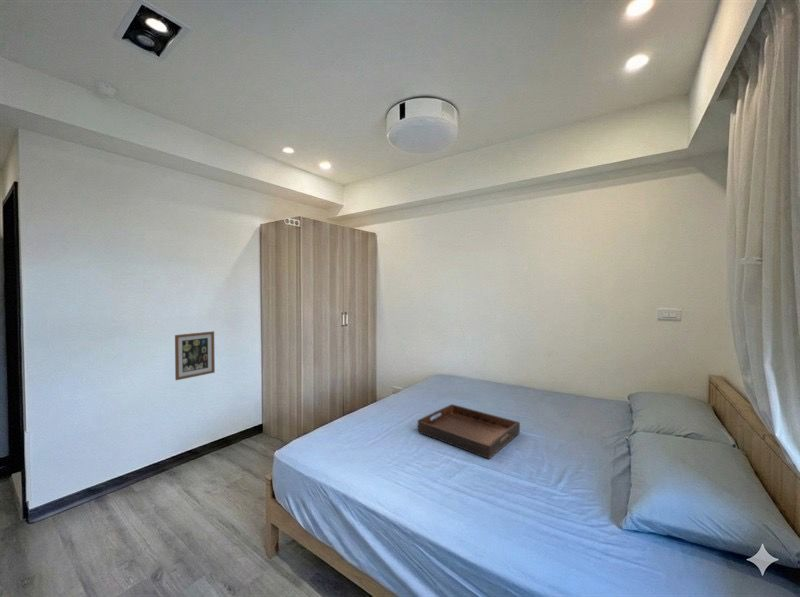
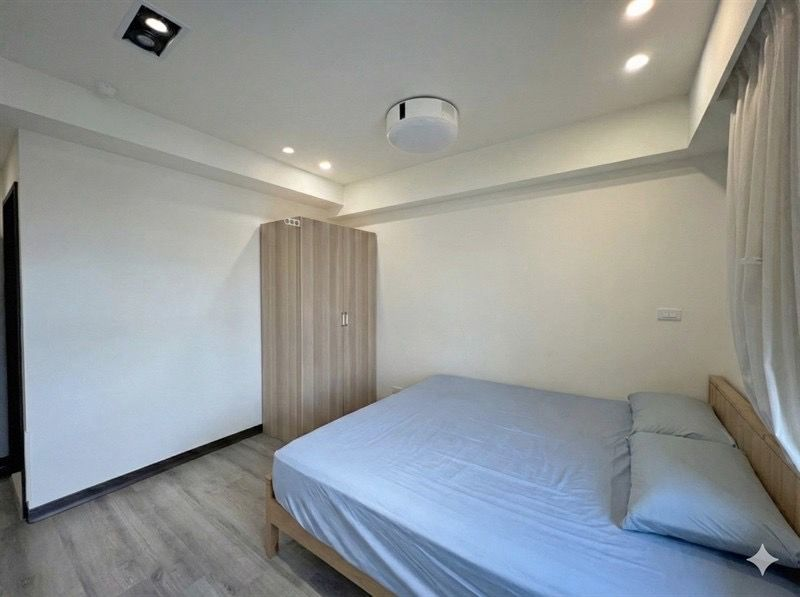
- serving tray [417,403,521,460]
- wall art [174,330,216,381]
